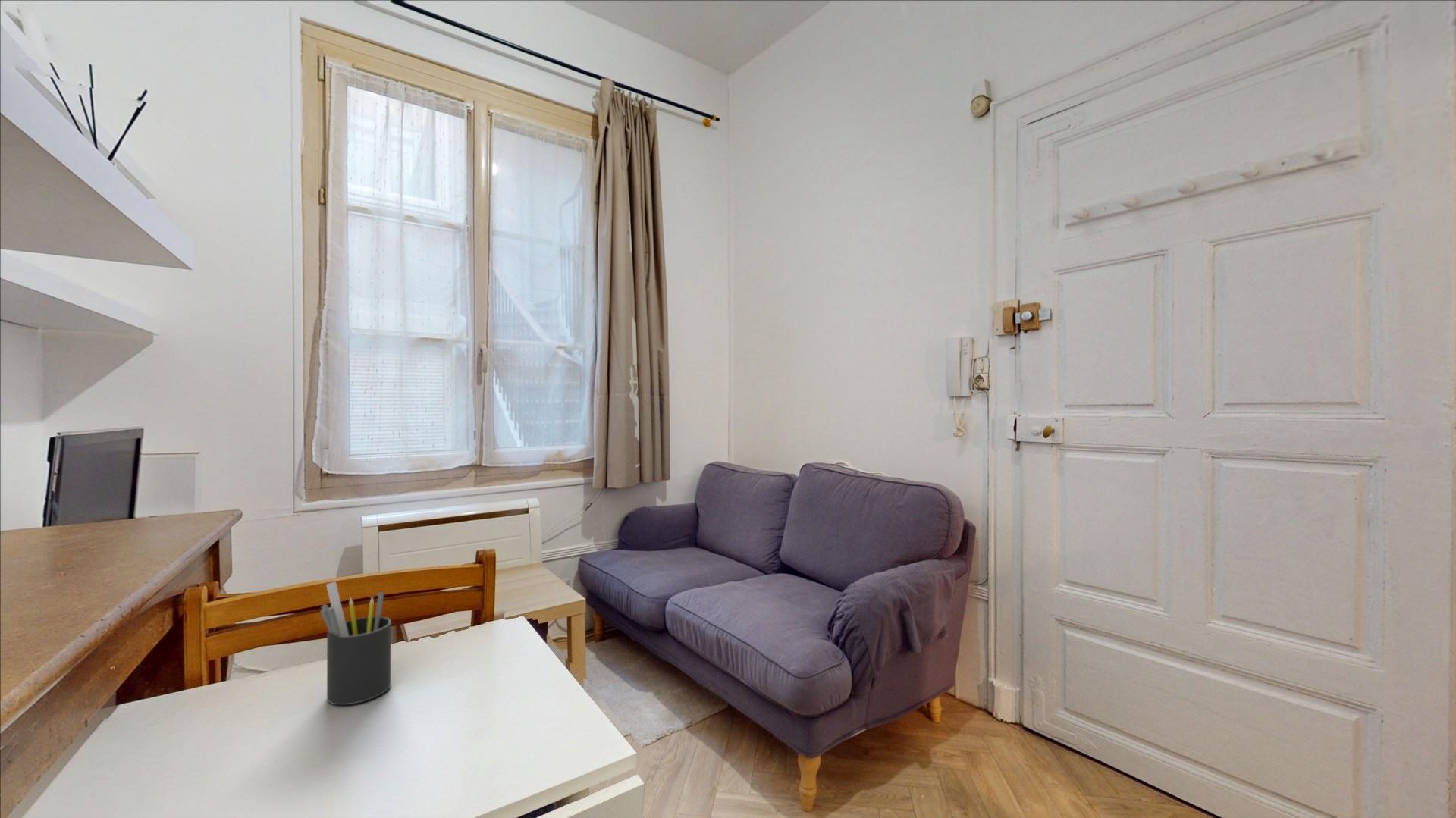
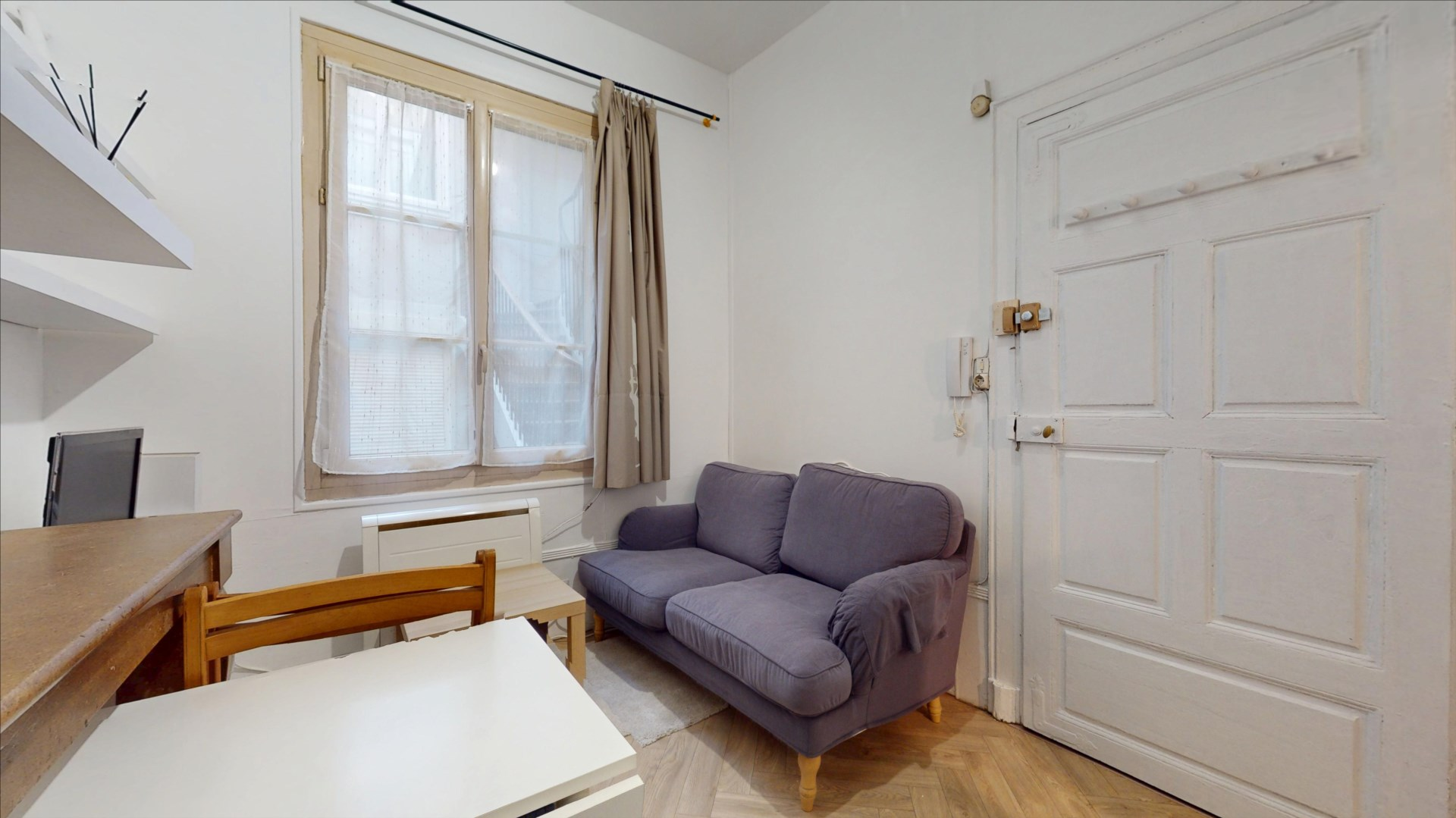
- pen holder [320,581,392,706]
